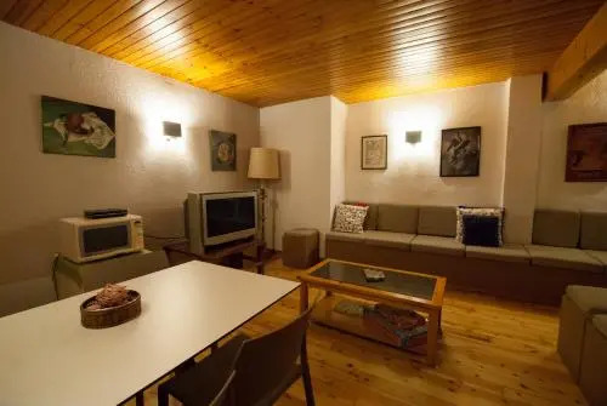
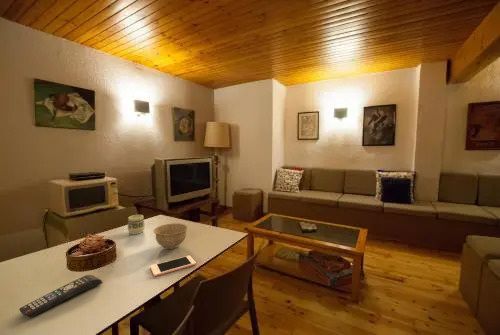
+ remote control [18,274,103,318]
+ cup [127,214,146,235]
+ cell phone [149,255,197,277]
+ bowl [152,222,189,250]
